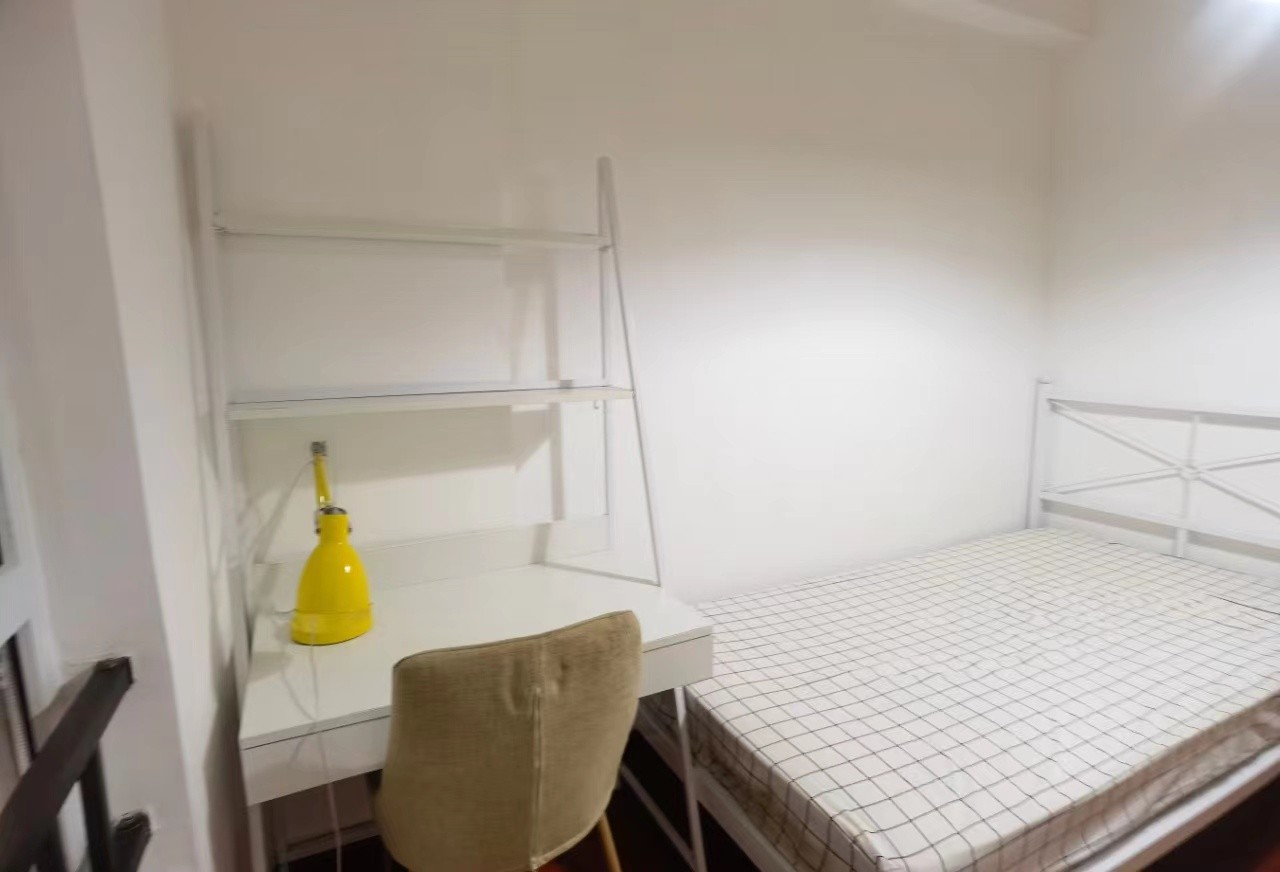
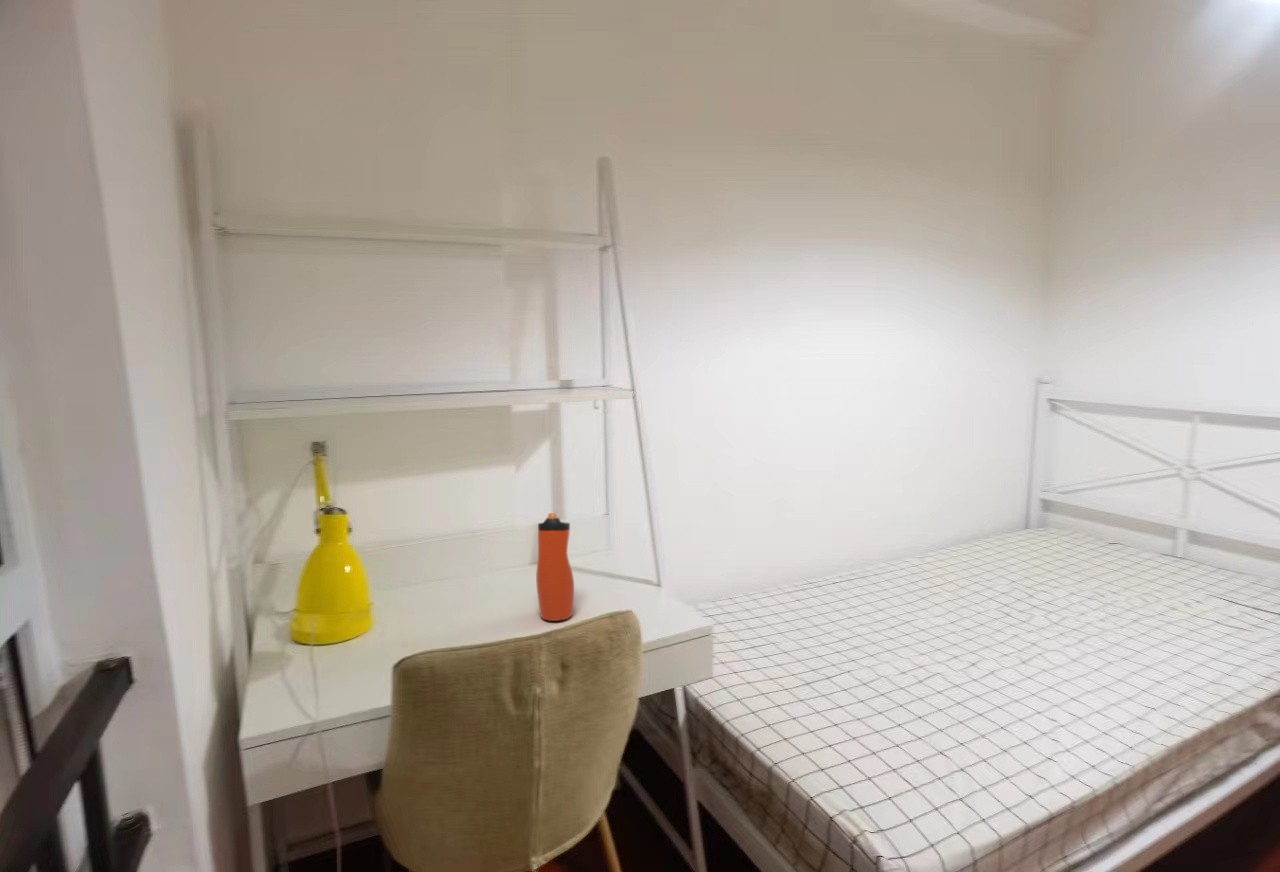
+ water bottle [535,512,575,622]
